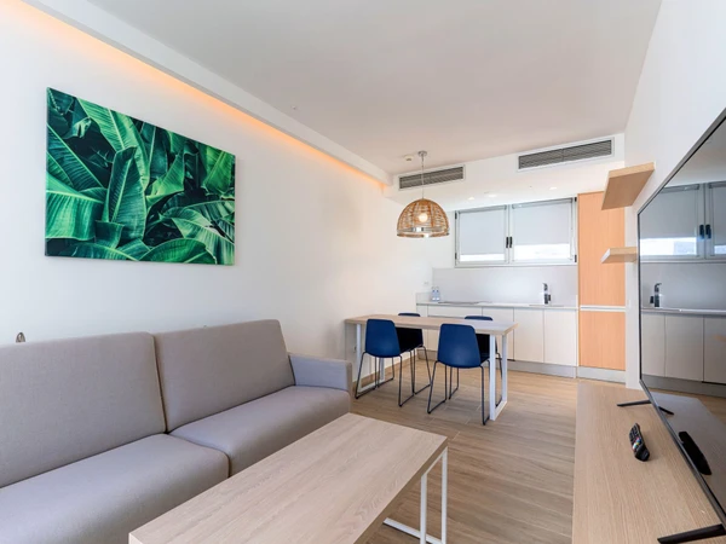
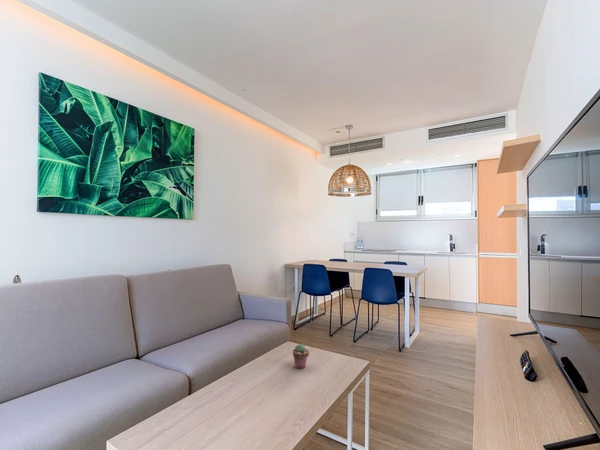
+ potted succulent [292,343,310,369]
